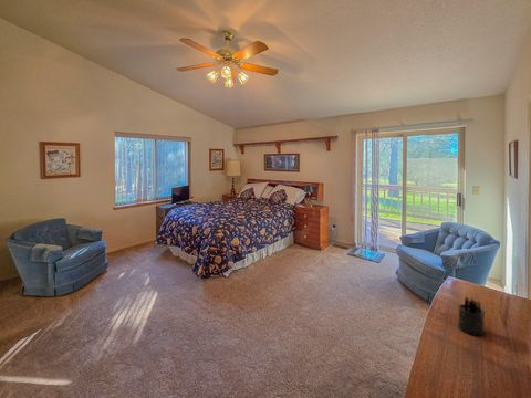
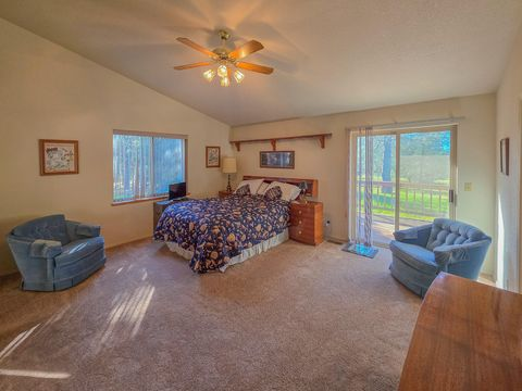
- pen holder [457,295,487,336]
